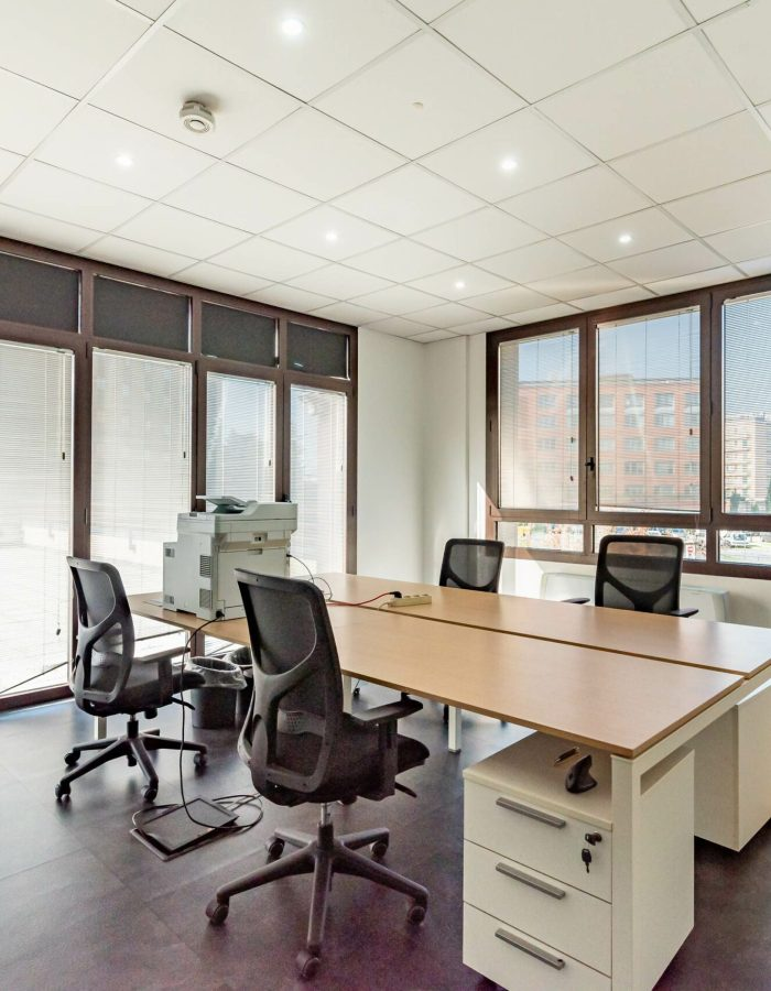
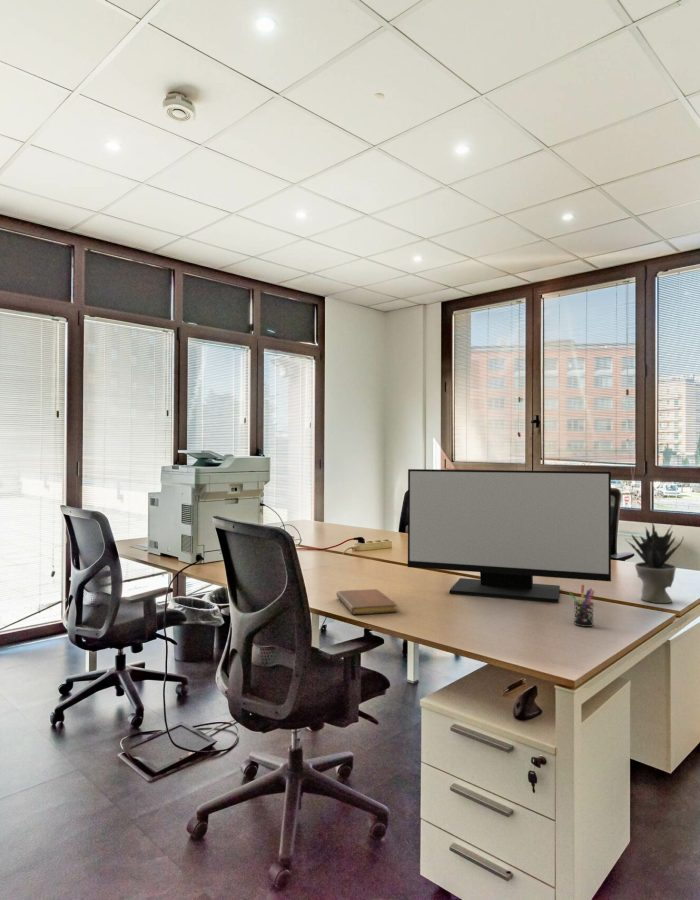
+ pen holder [568,584,595,628]
+ monitor [407,468,612,603]
+ notebook [336,588,398,615]
+ potted plant [624,520,685,604]
